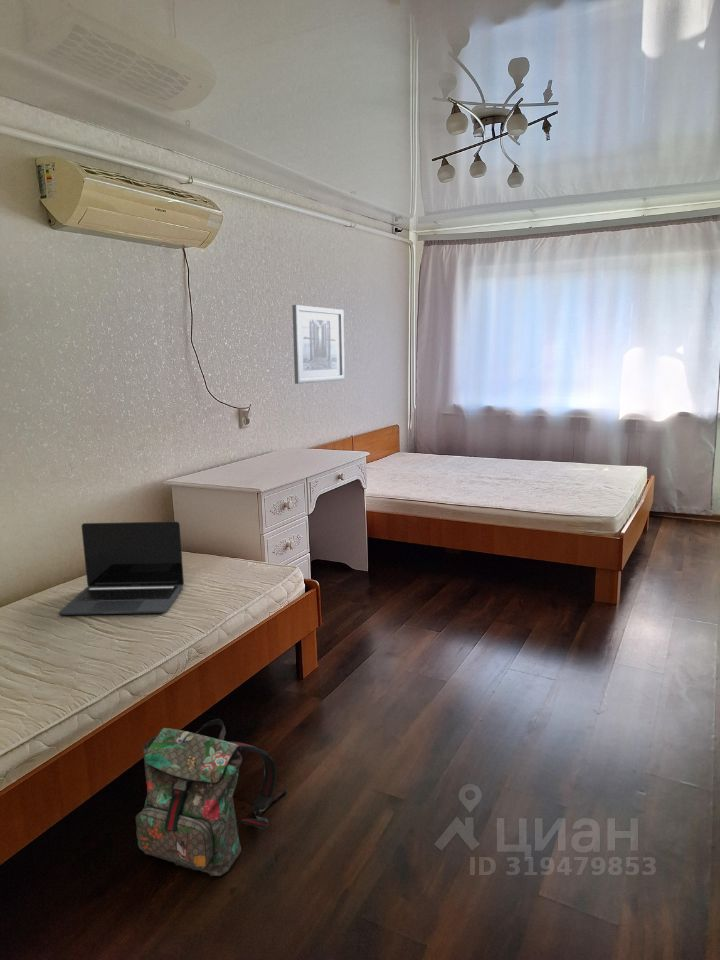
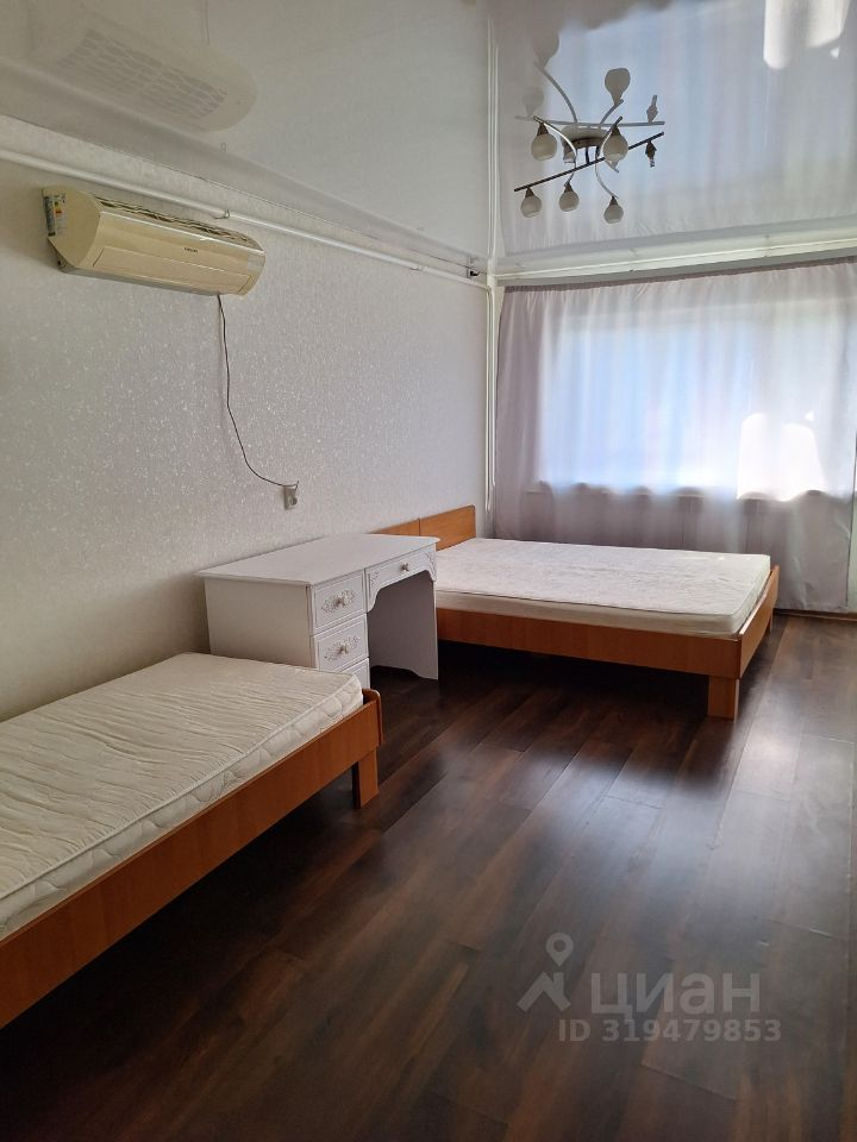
- wall art [291,304,346,385]
- laptop [58,521,185,616]
- backpack [134,718,288,878]
